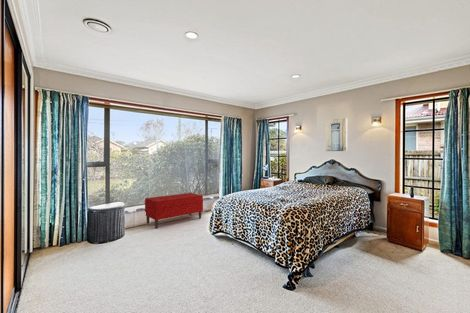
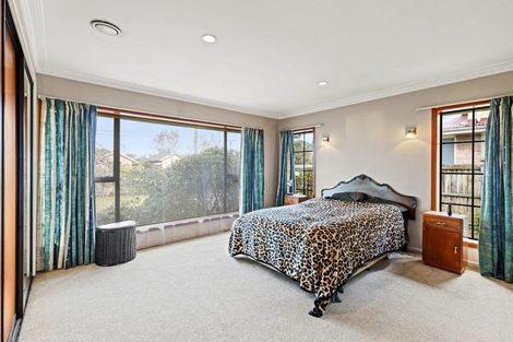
- bench [144,192,204,229]
- wall art [325,117,348,152]
